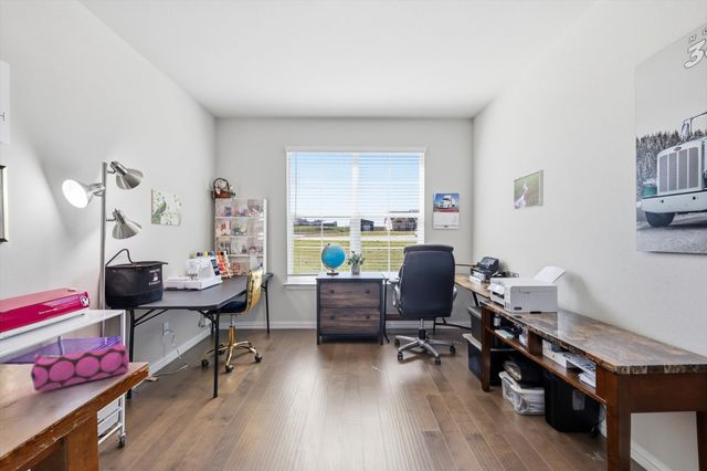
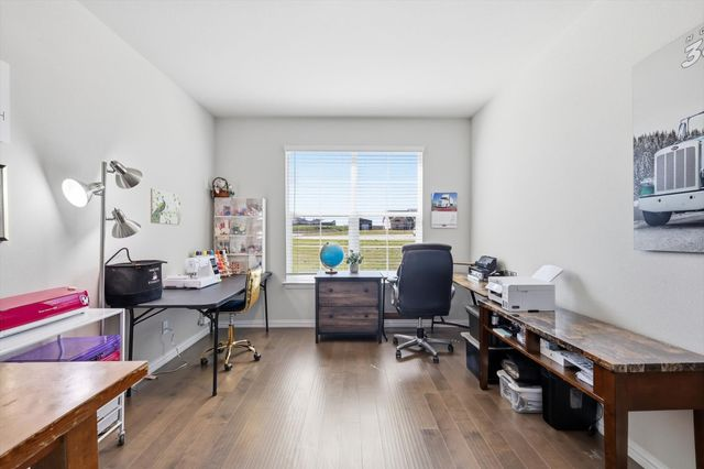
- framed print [513,169,545,211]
- pencil case [30,342,130,393]
